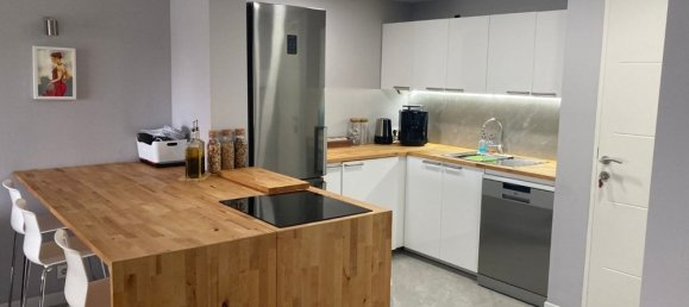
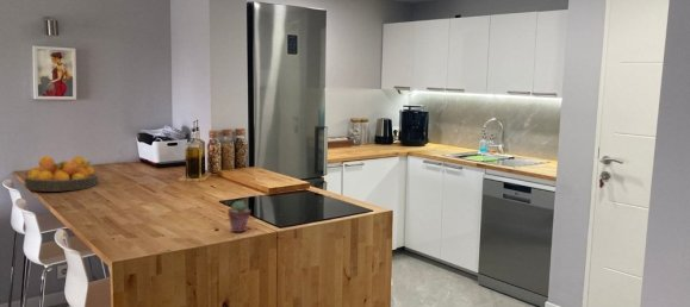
+ fruit bowl [24,155,99,193]
+ potted succulent [226,200,251,233]
